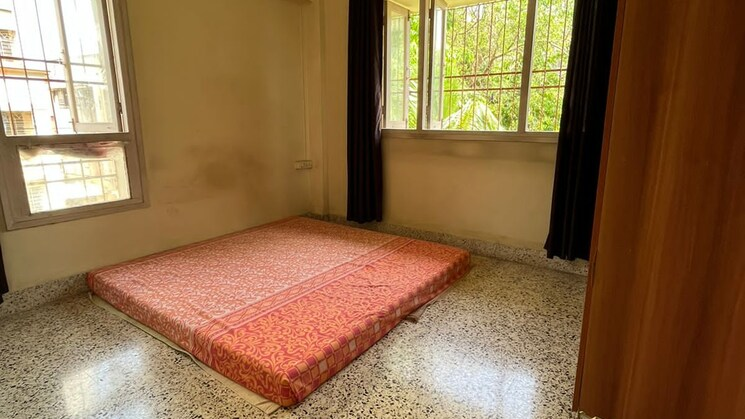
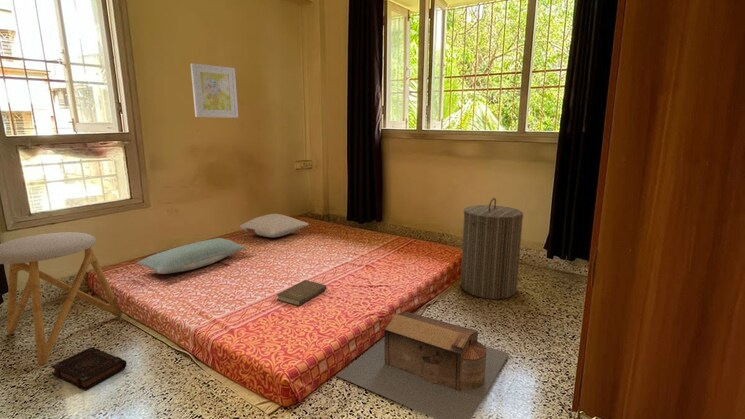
+ pillow [239,213,310,238]
+ stool [0,231,123,367]
+ pillow [136,237,247,275]
+ book [50,346,127,391]
+ laundry hamper [460,197,524,300]
+ book [276,279,327,307]
+ wall art [190,62,239,119]
+ architectural model [336,311,510,419]
